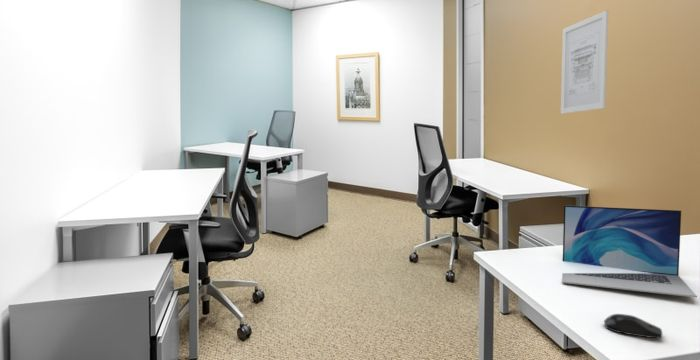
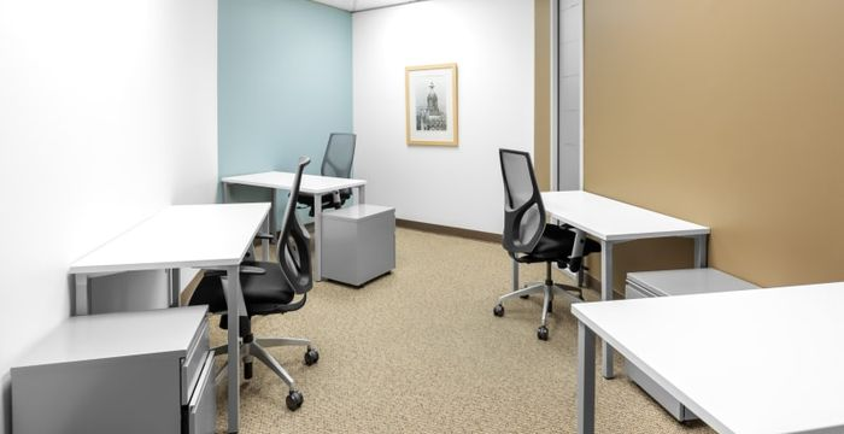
- computer mouse [603,313,663,339]
- wall art [560,9,609,115]
- laptop [561,204,698,299]
